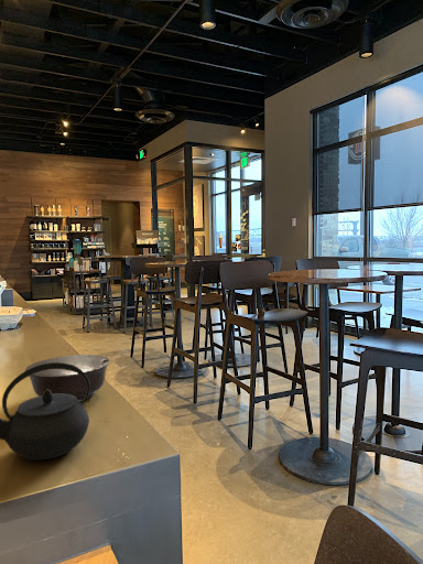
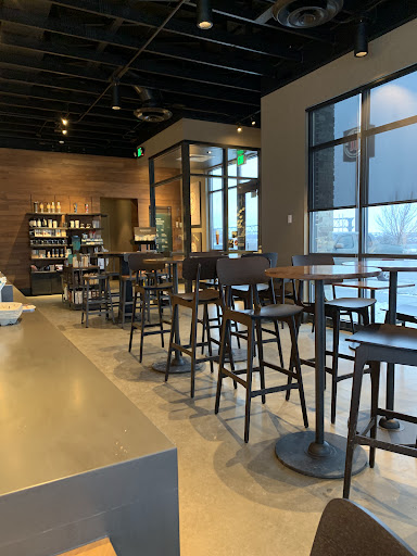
- bowl [24,354,110,400]
- kettle [0,362,90,462]
